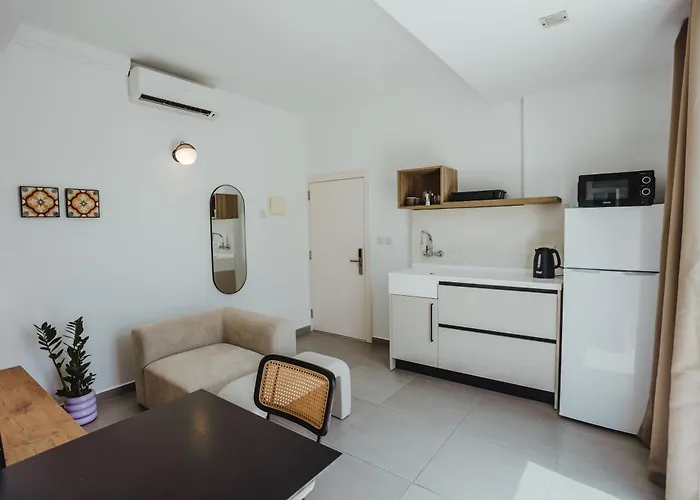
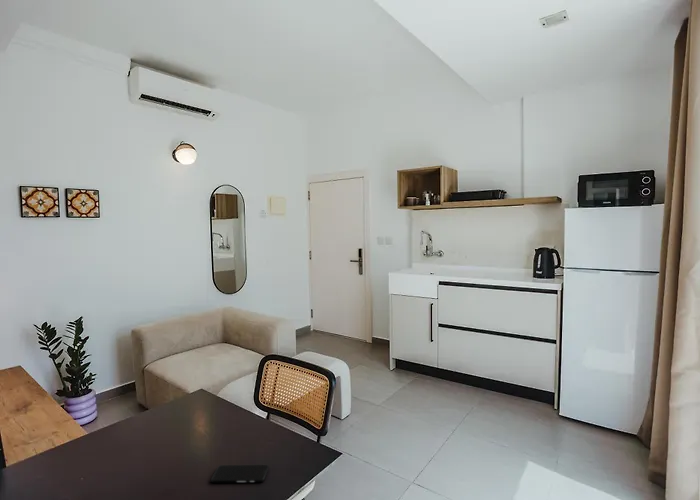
+ smartphone [210,464,270,483]
